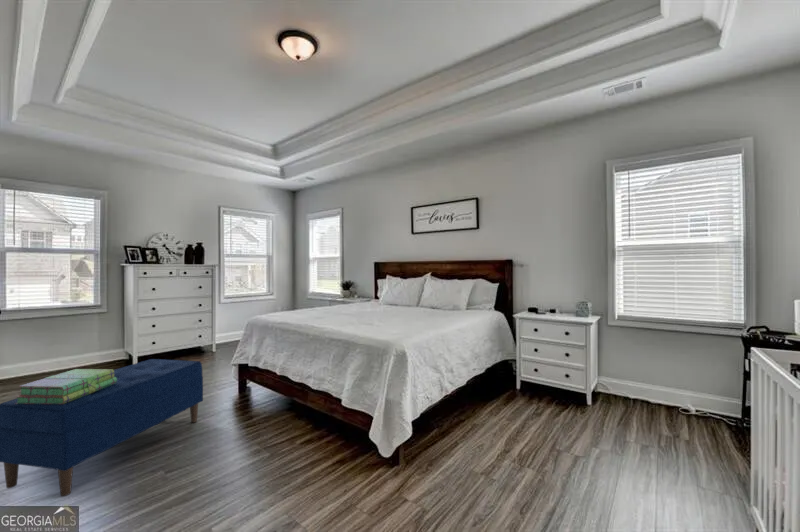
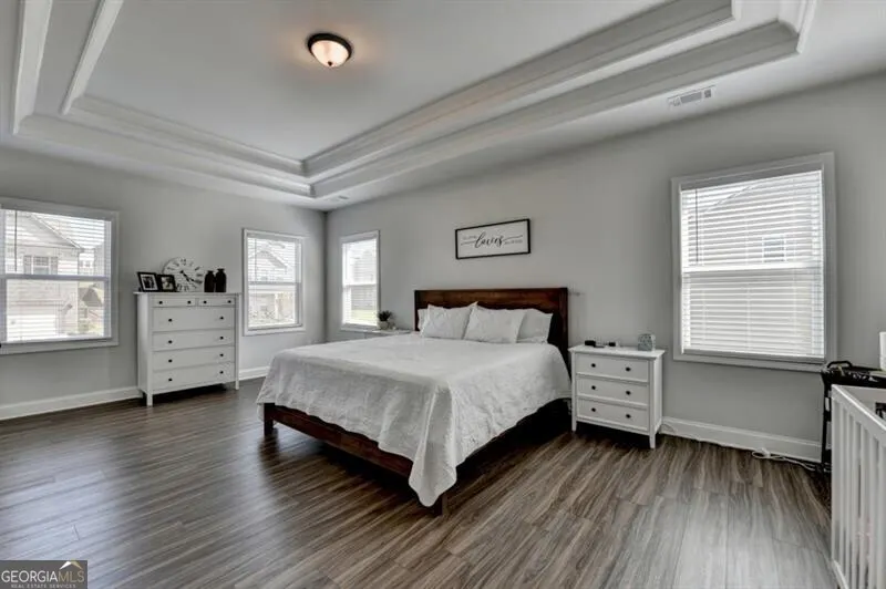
- bench [0,358,204,497]
- stack of books [14,368,117,404]
